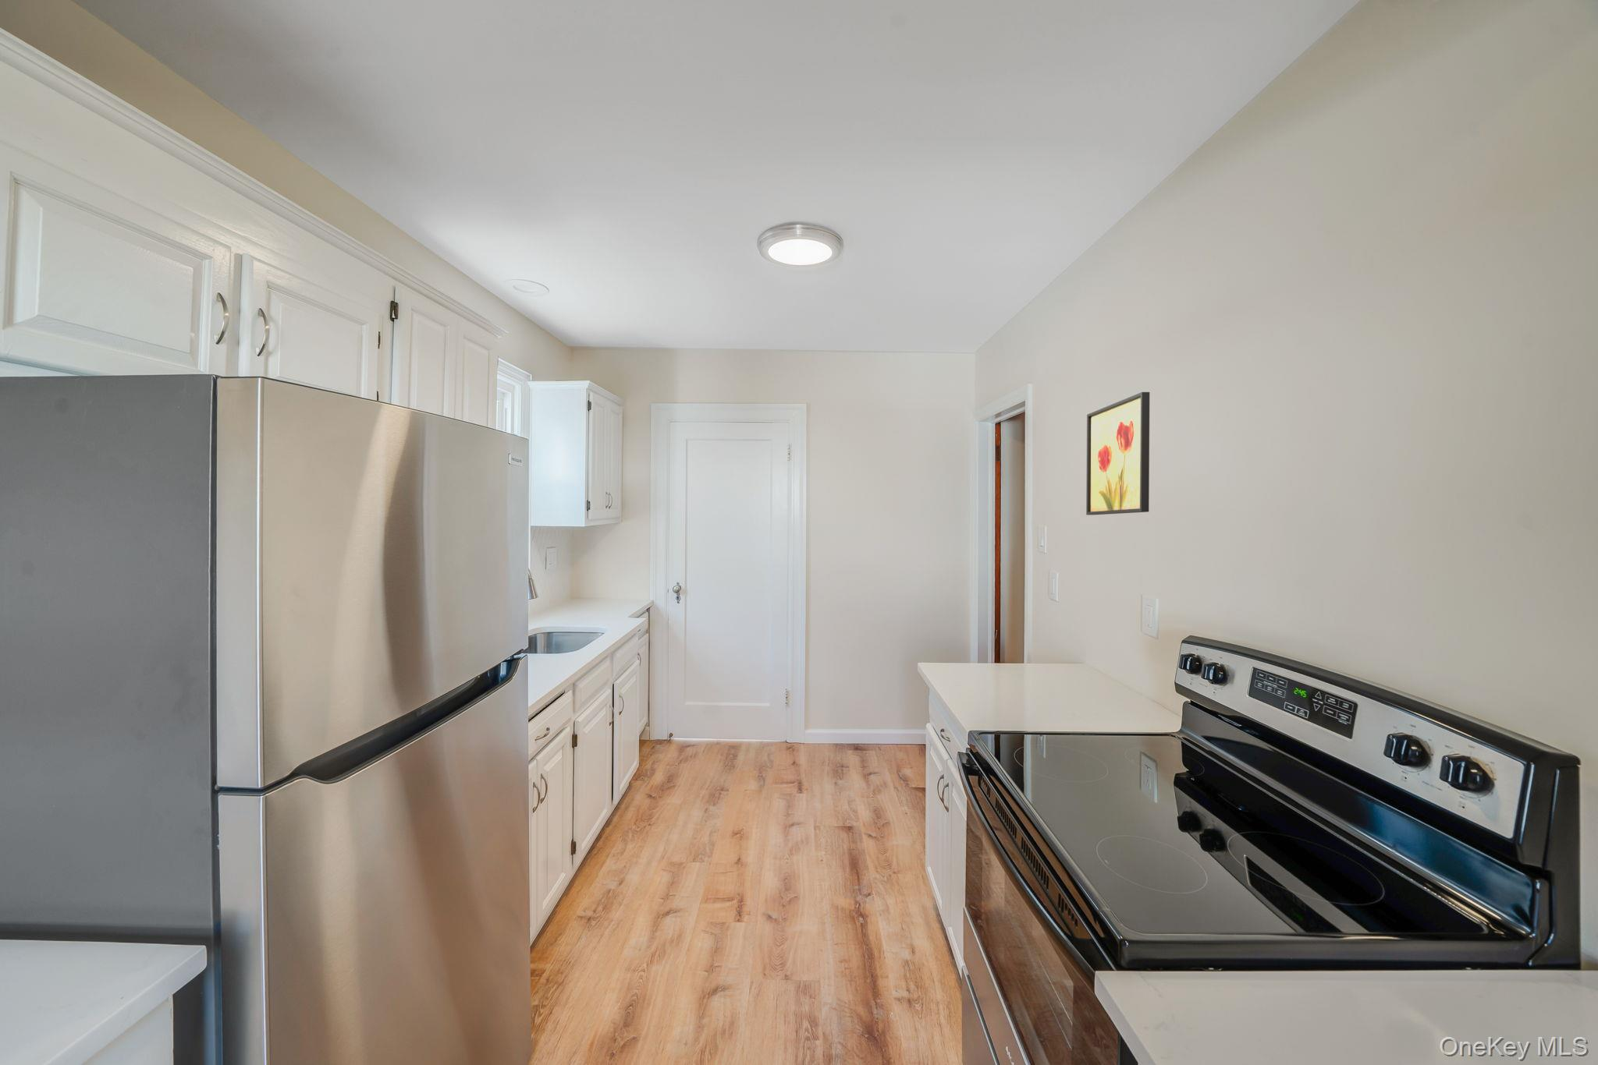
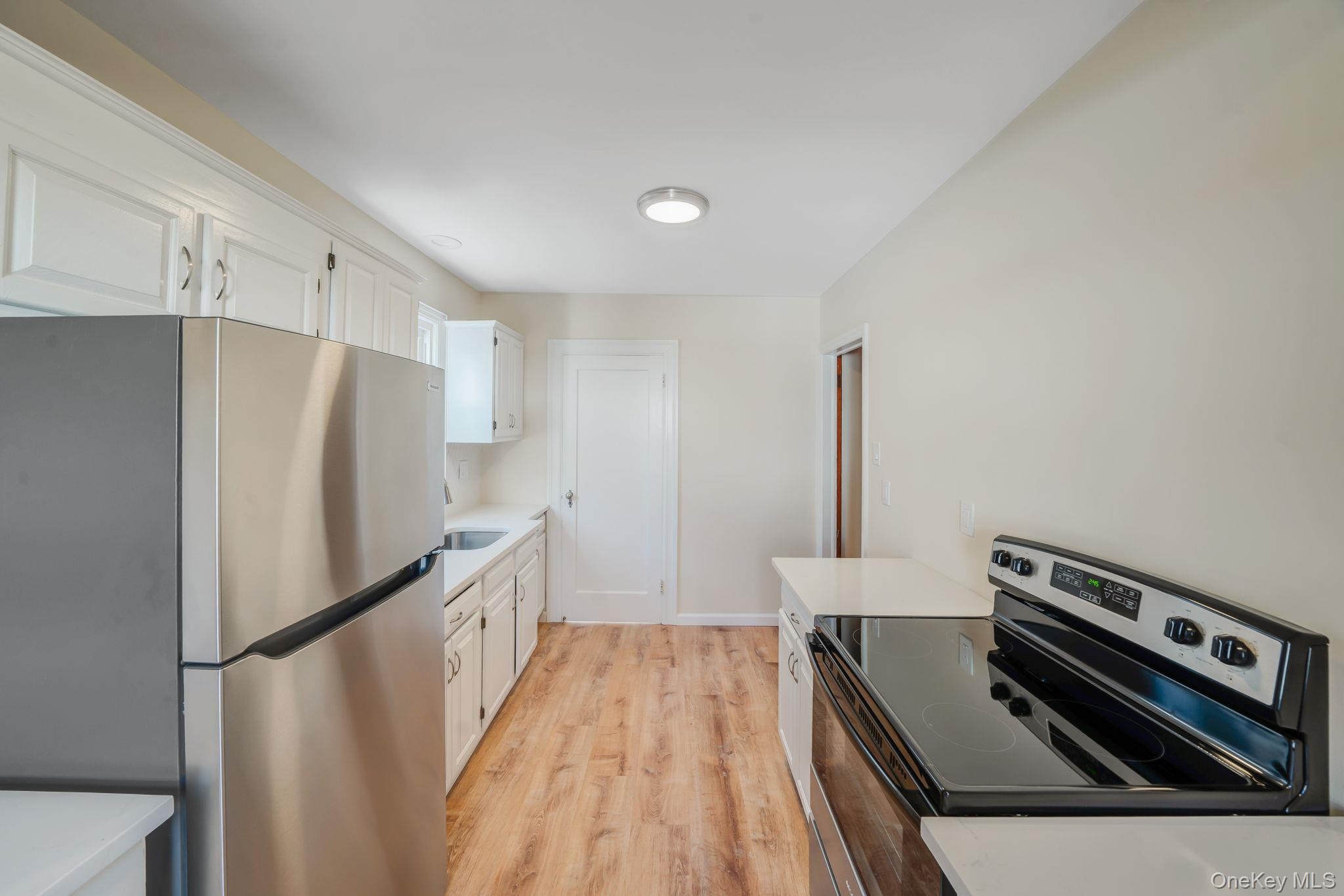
- wall art [1086,391,1150,516]
